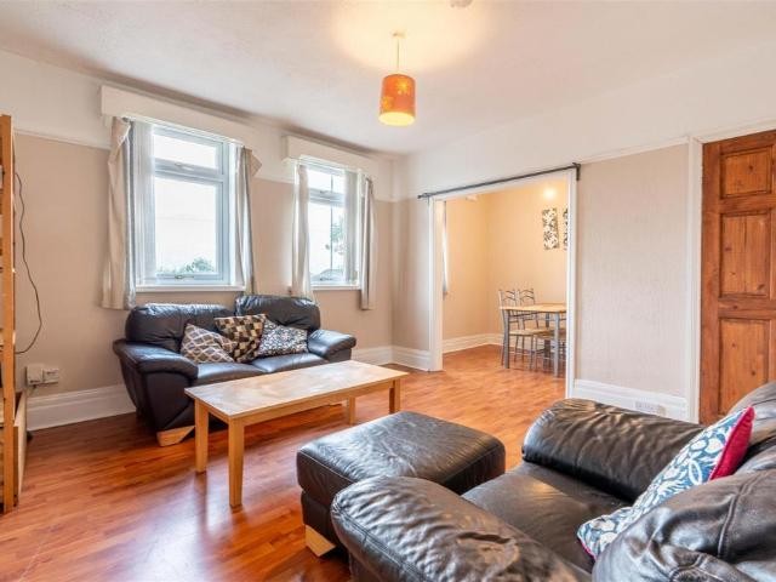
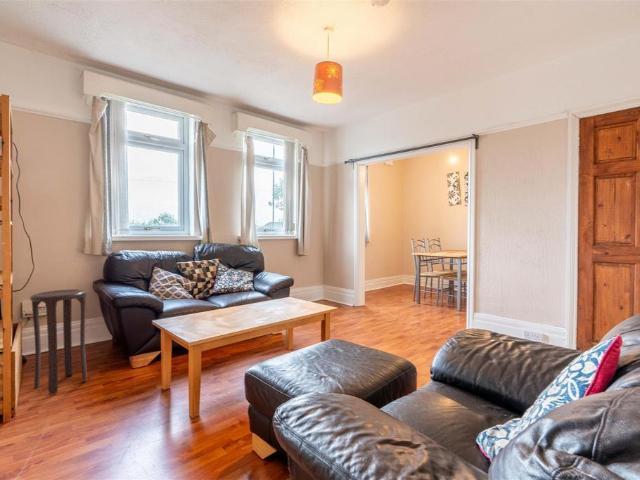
+ stool [29,288,88,395]
